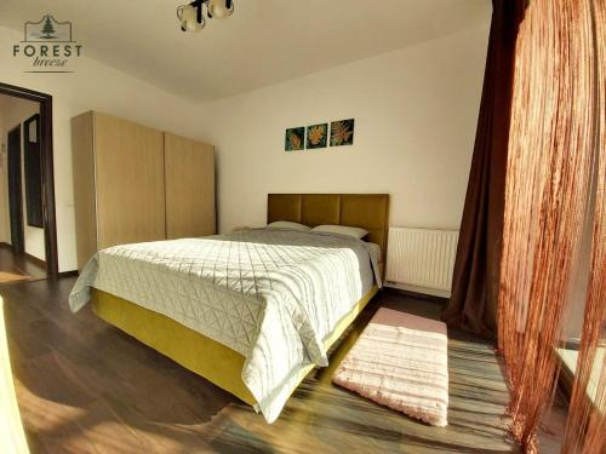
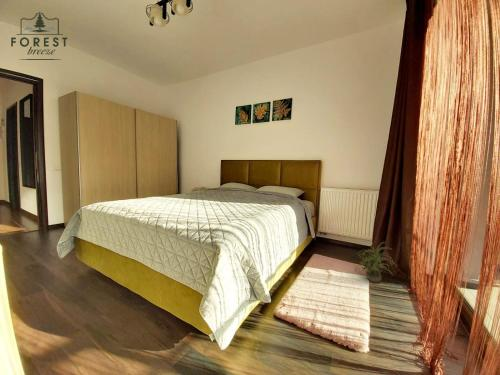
+ potted plant [354,241,398,283]
